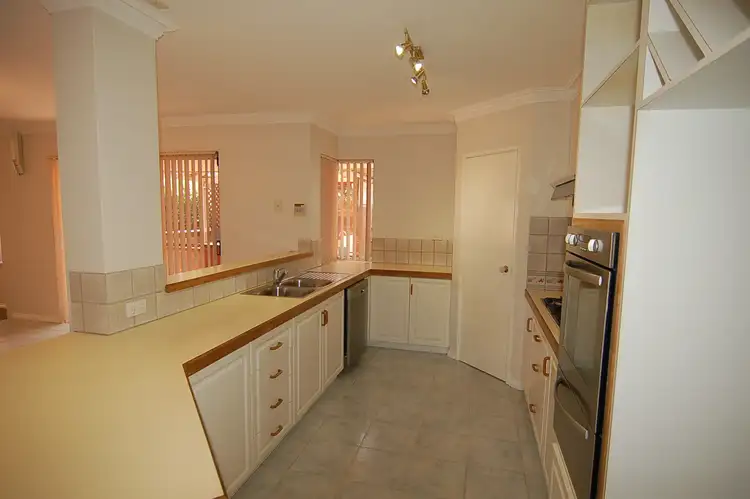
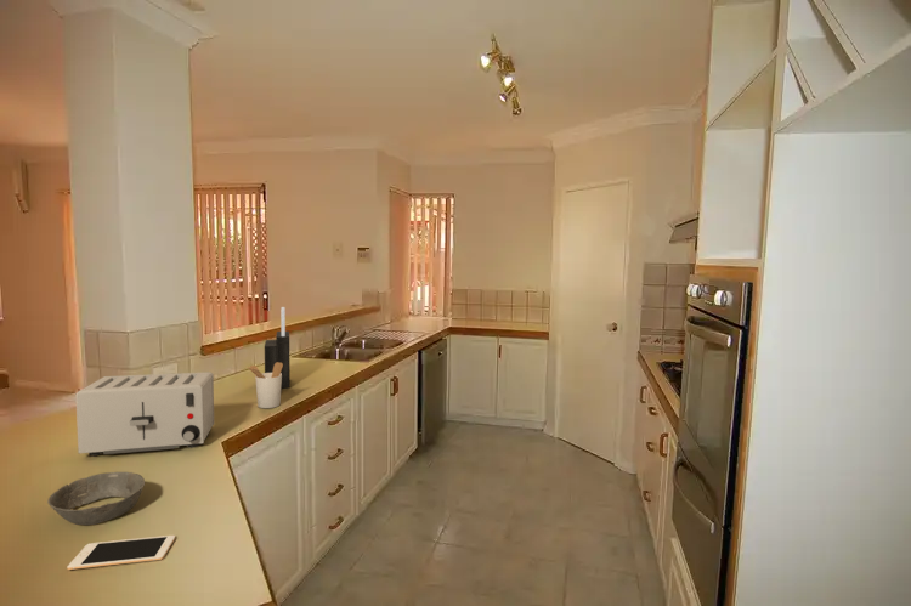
+ cell phone [67,534,176,571]
+ knife block [264,306,292,390]
+ toaster [74,370,215,457]
+ utensil holder [247,362,283,409]
+ bowl [46,471,146,526]
